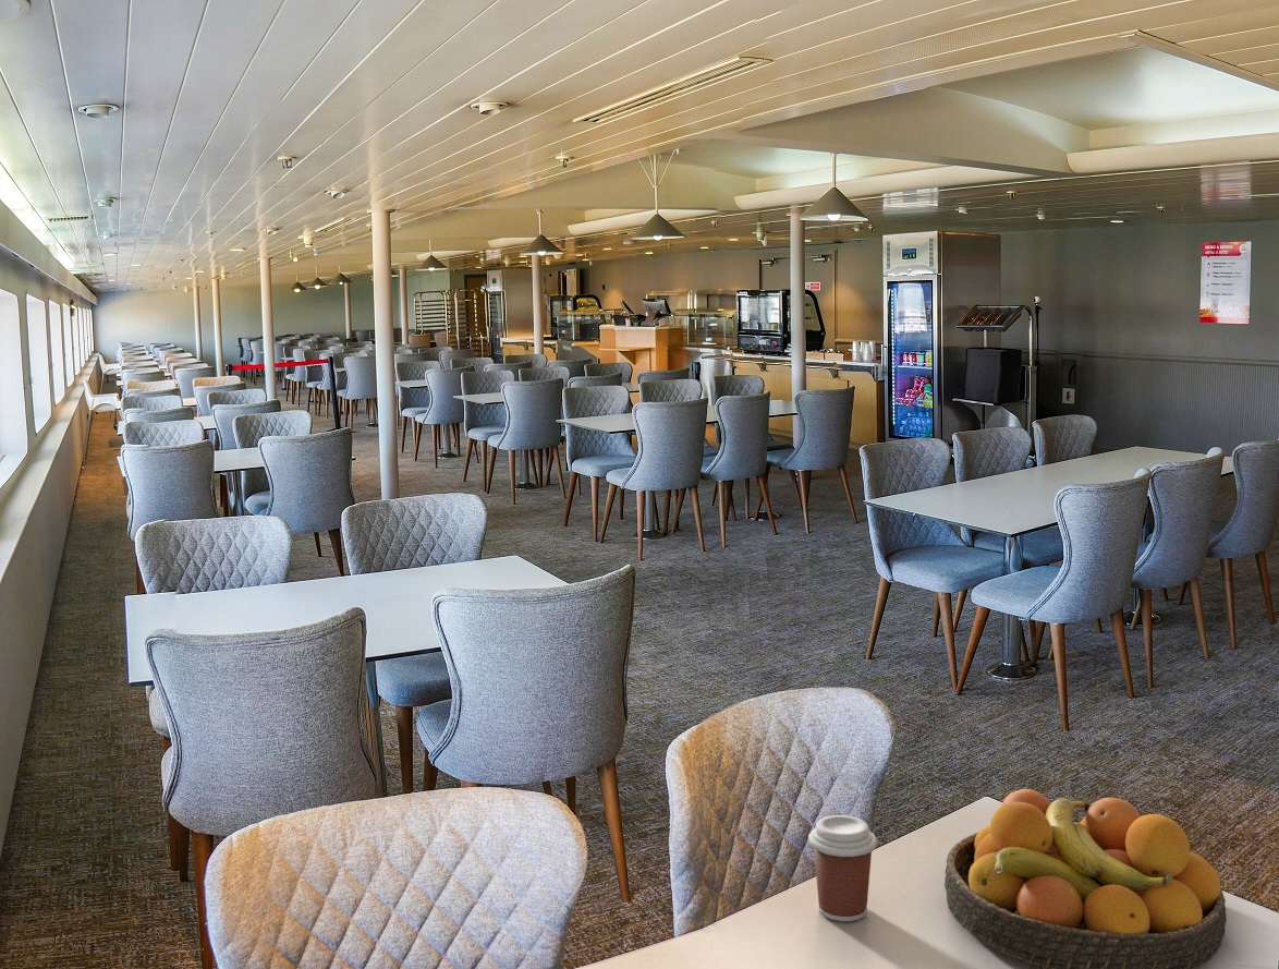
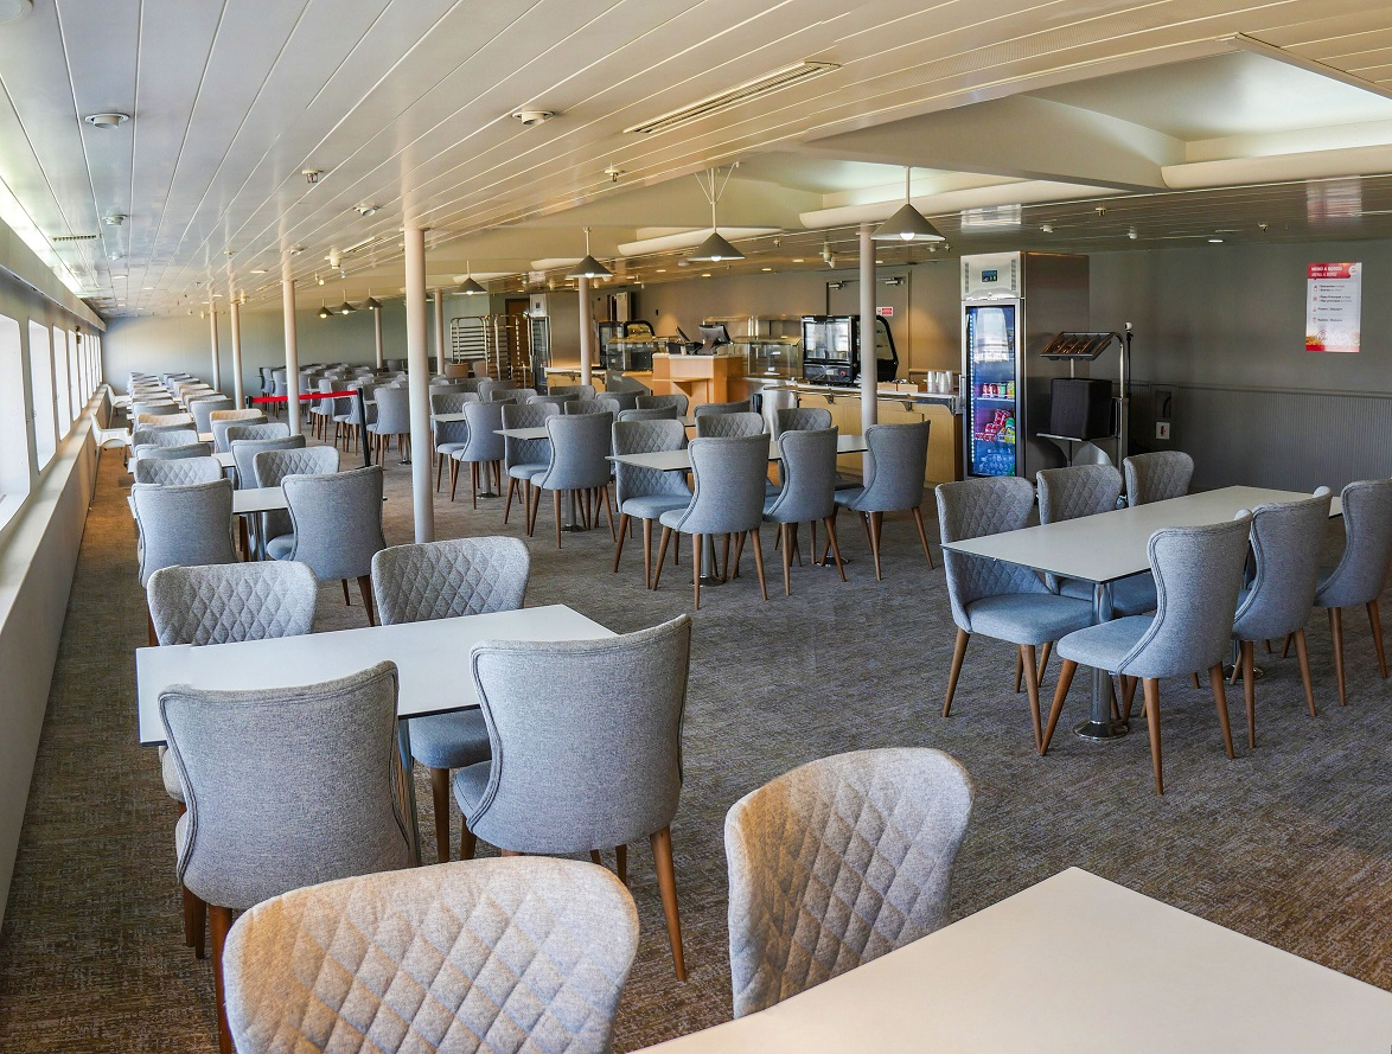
- coffee cup [807,814,878,922]
- fruit bowl [943,788,1228,969]
